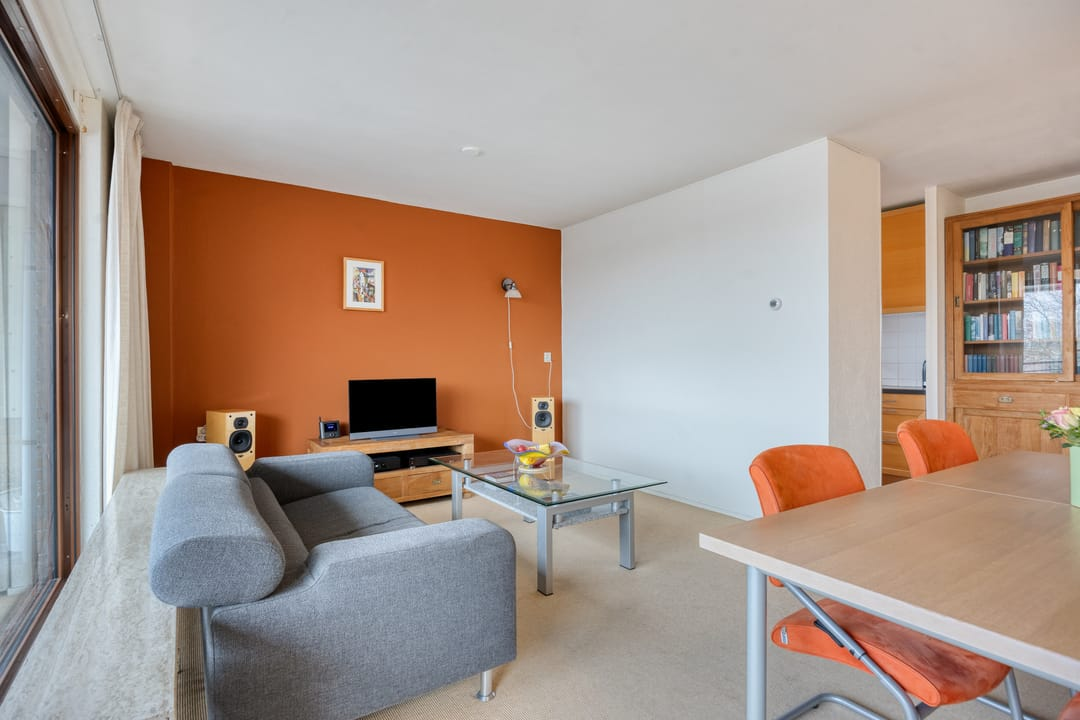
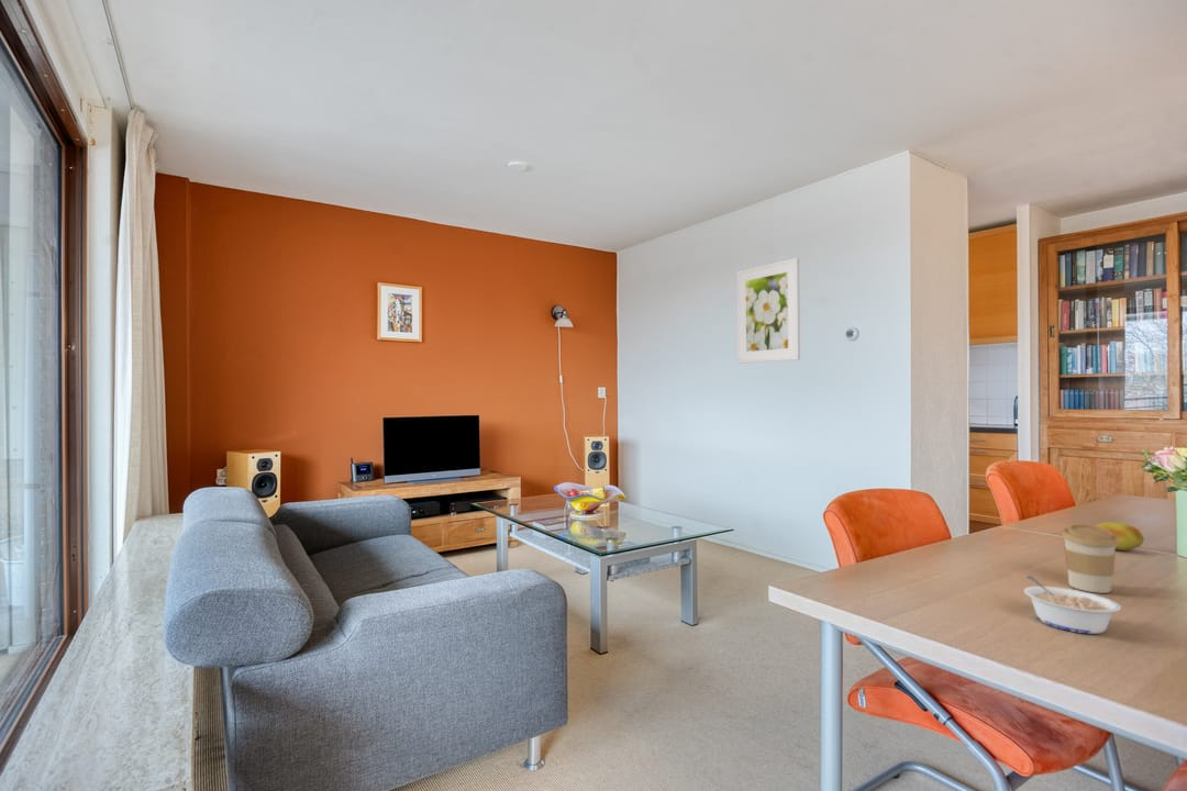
+ coffee cup [1061,523,1119,594]
+ fruit [1094,521,1145,552]
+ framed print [735,257,801,365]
+ legume [1022,575,1122,635]
